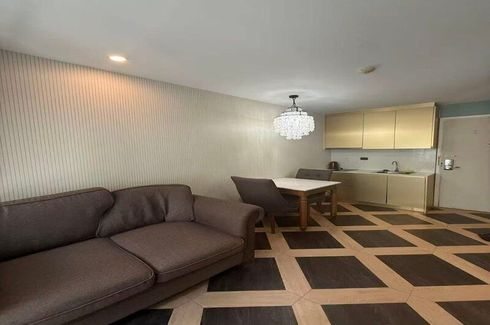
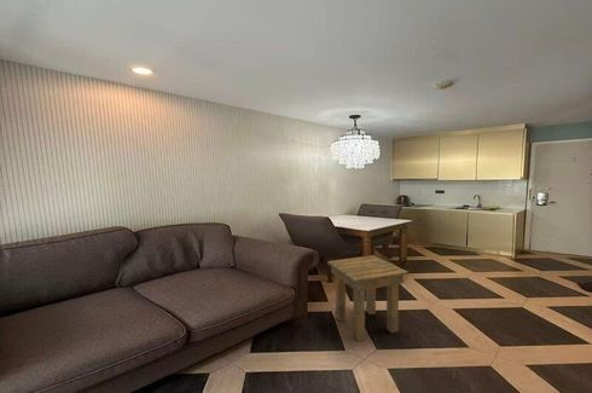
+ side table [326,254,410,342]
